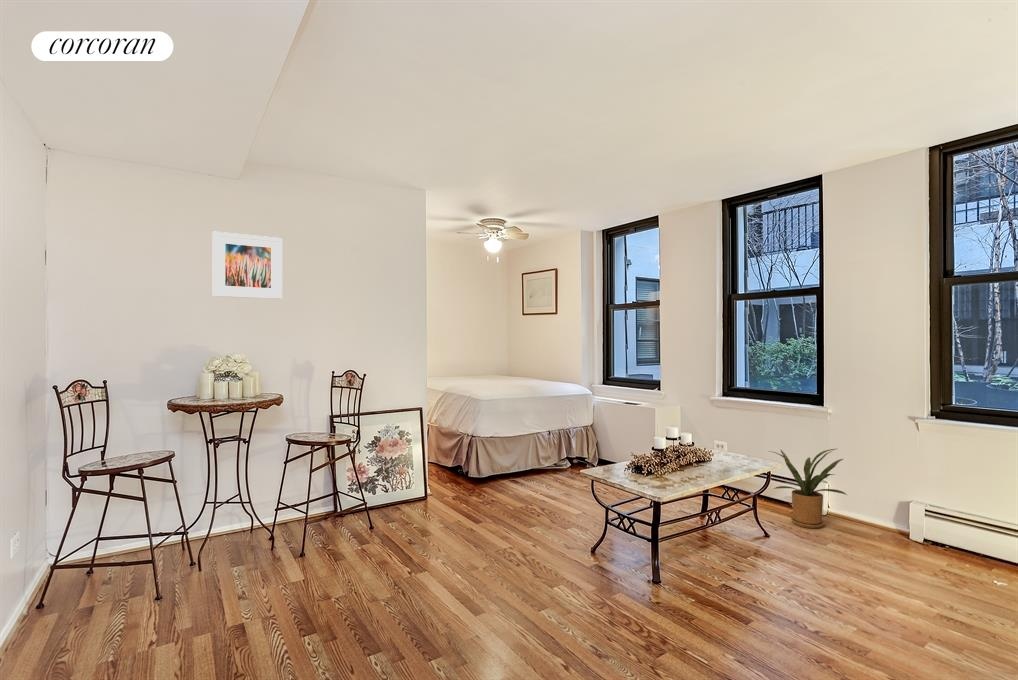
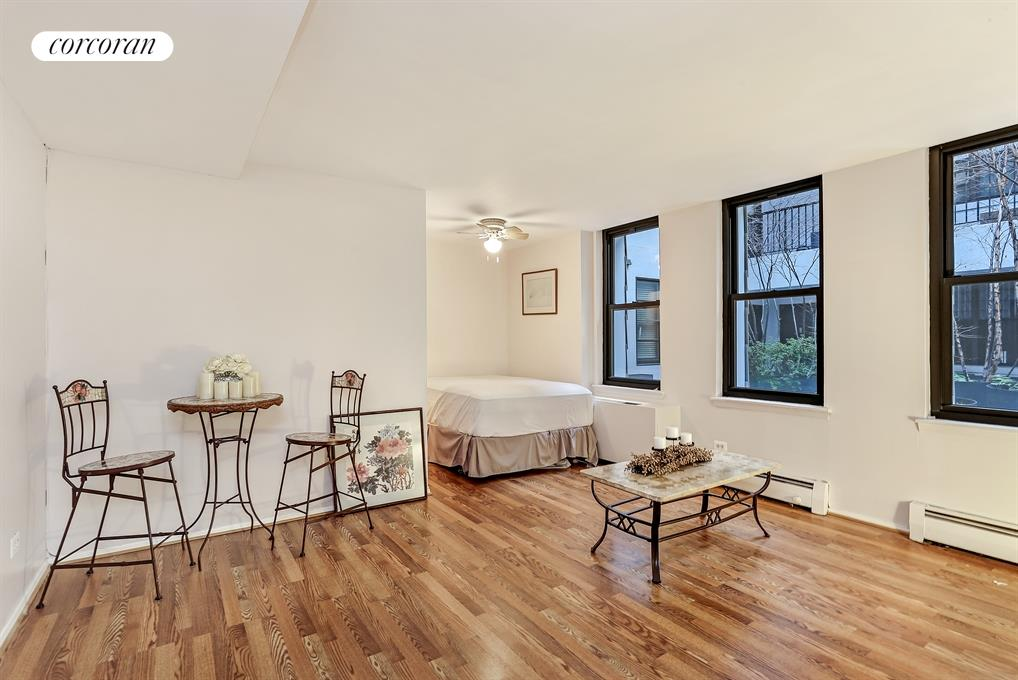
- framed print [212,231,283,300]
- house plant [769,448,848,529]
